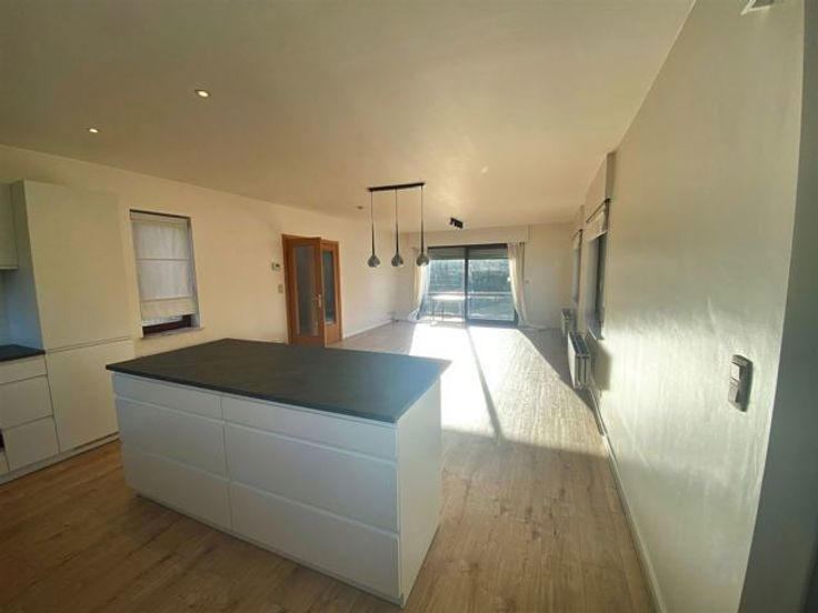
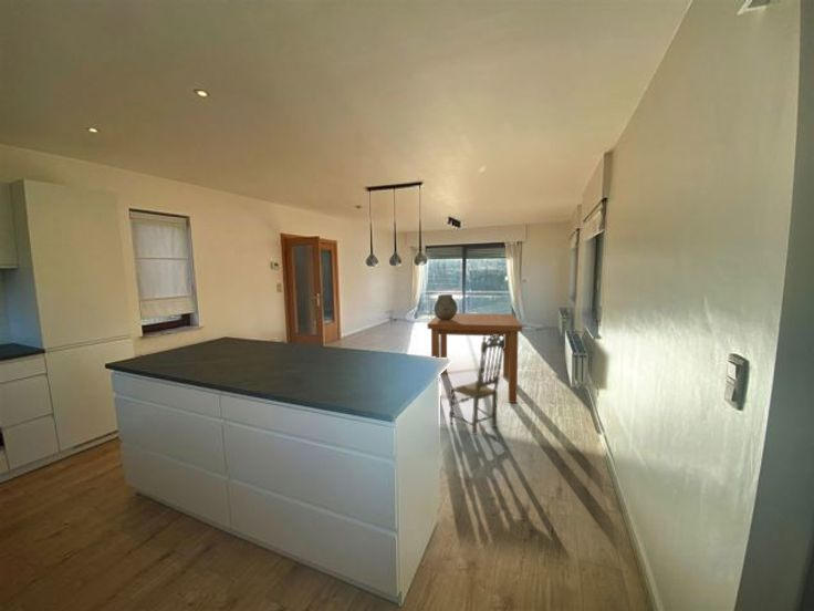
+ dining table [427,312,523,404]
+ chair [448,334,505,436]
+ ceramic pot [434,293,458,320]
